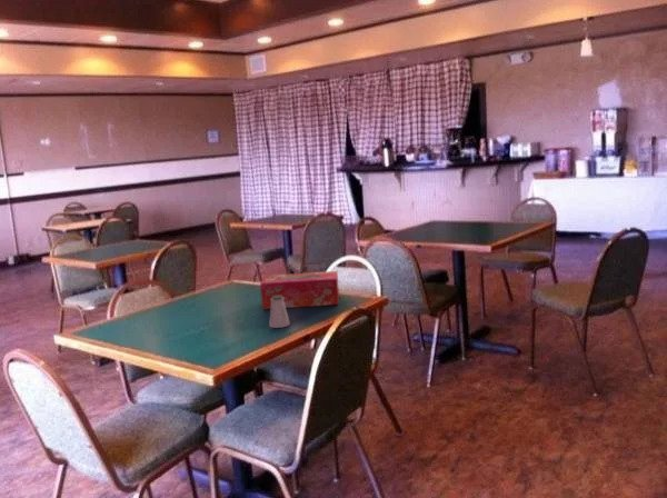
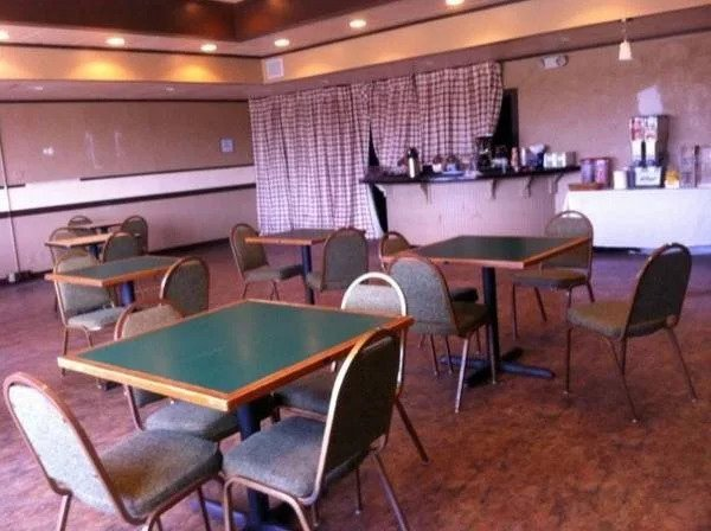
- saltshaker [268,296,291,329]
- tissue box [259,270,340,310]
